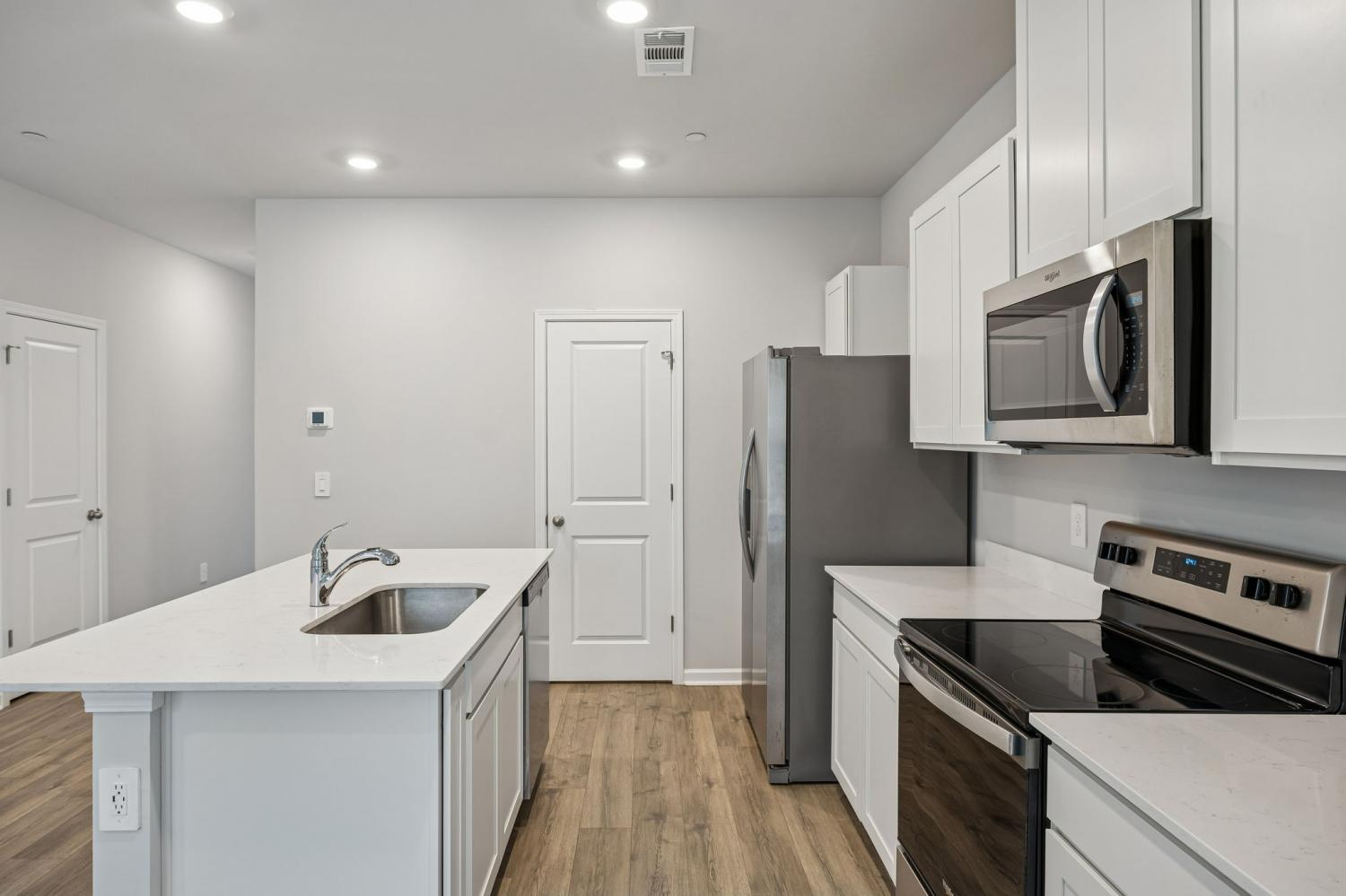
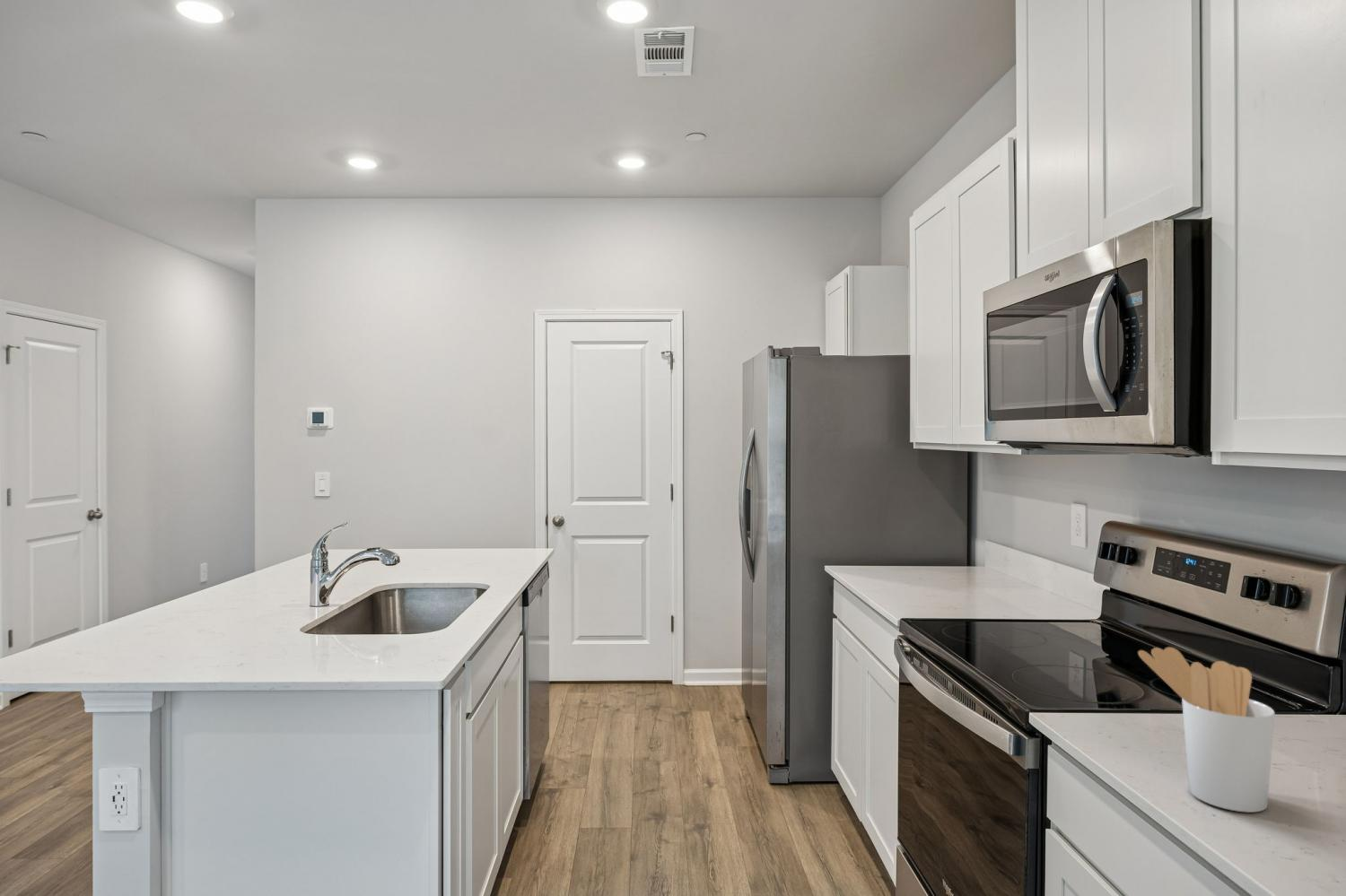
+ utensil holder [1137,646,1276,813]
